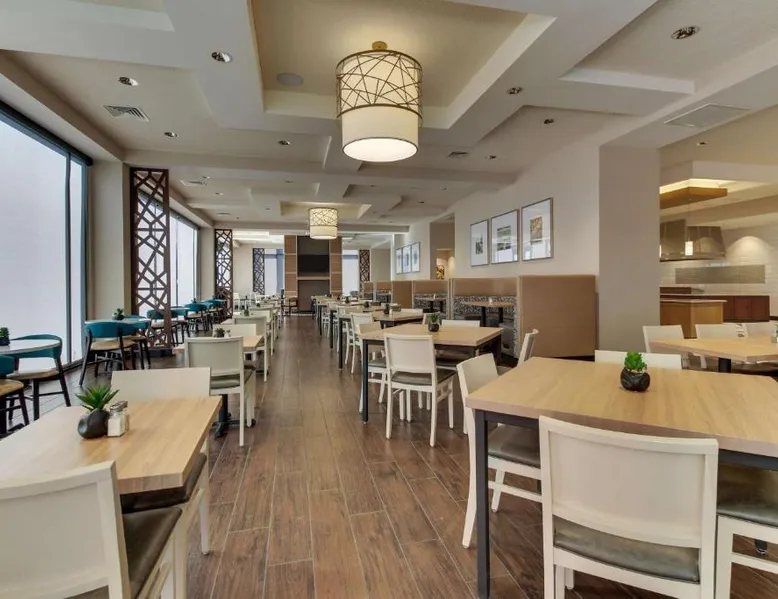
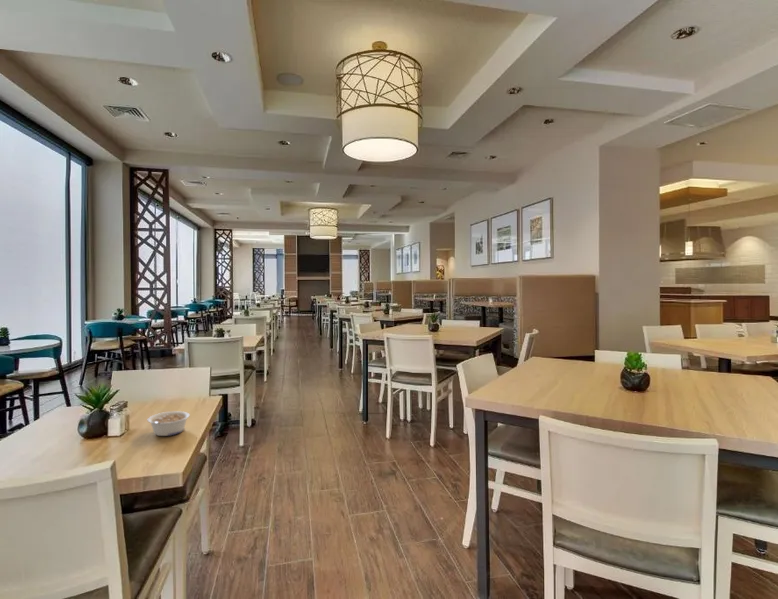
+ legume [147,410,191,437]
